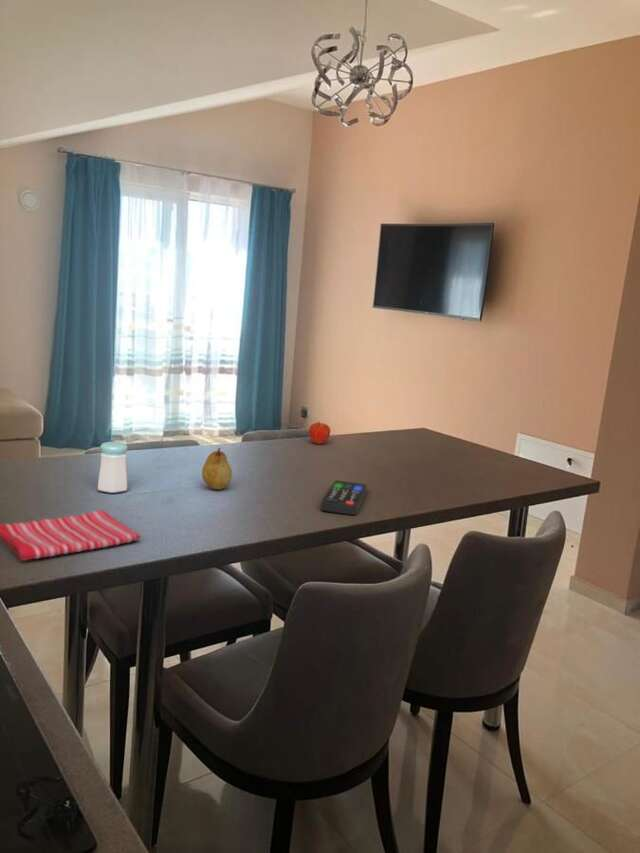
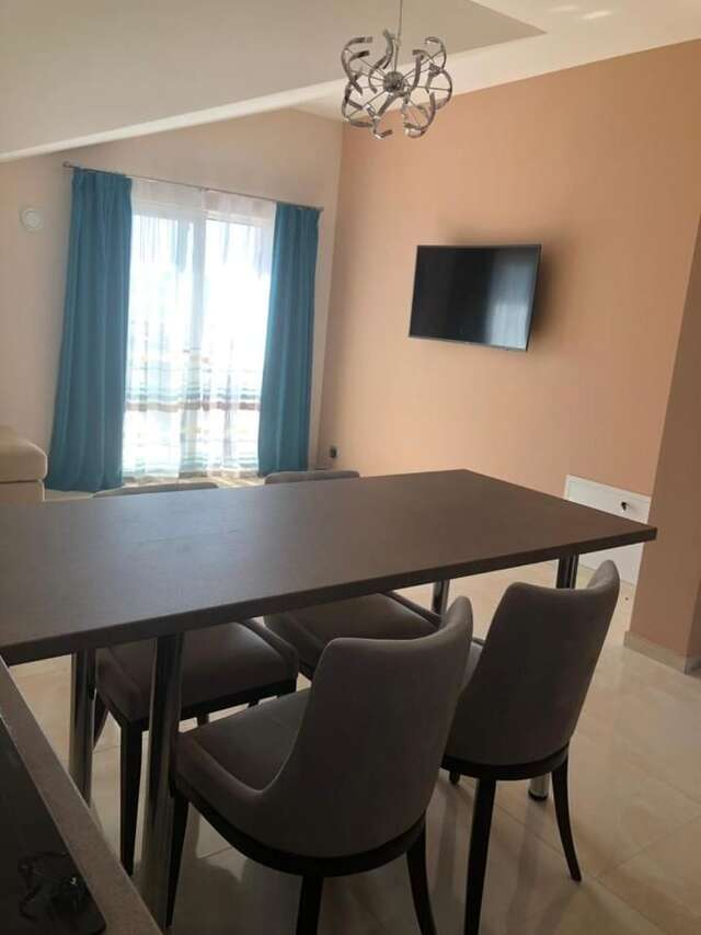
- salt shaker [97,441,129,494]
- fruit [201,447,233,490]
- fruit [308,420,331,445]
- remote control [320,479,368,516]
- dish towel [0,509,141,562]
